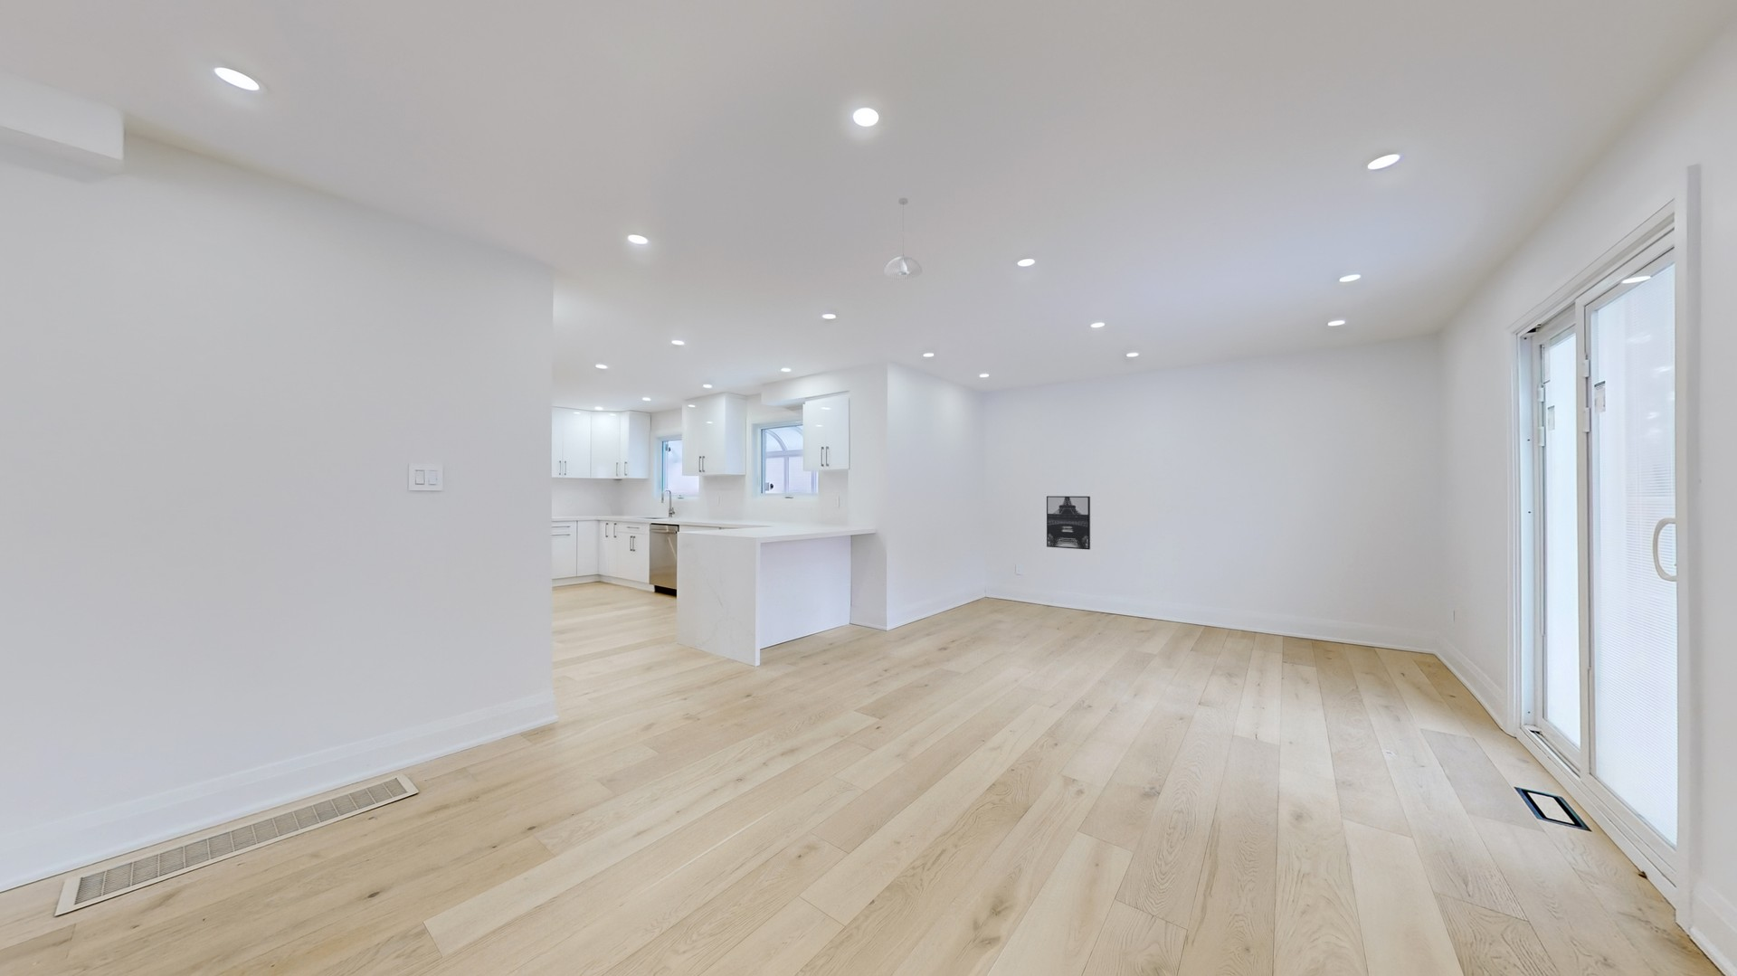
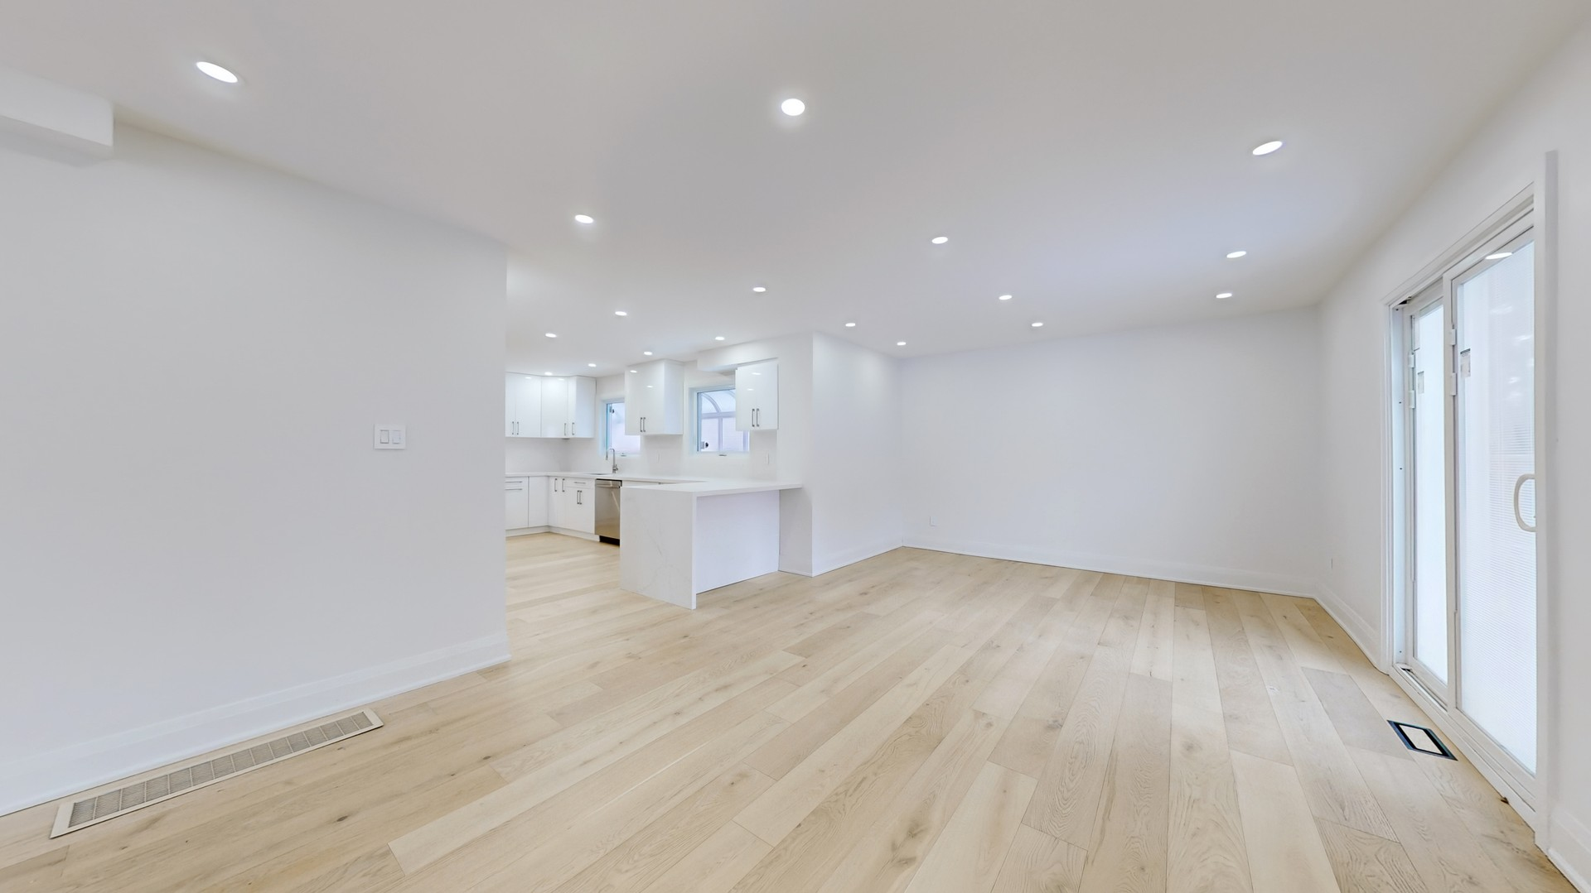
- wall art [1046,495,1092,551]
- pendant light [884,197,922,280]
